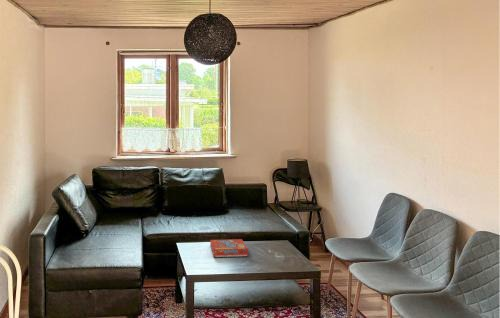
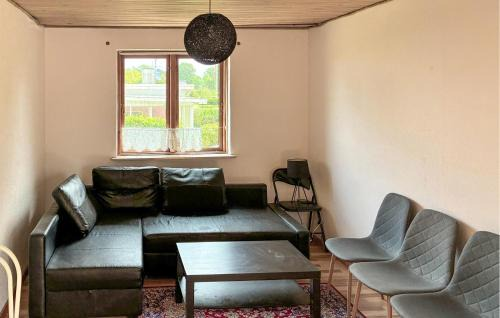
- snack box [209,238,249,258]
